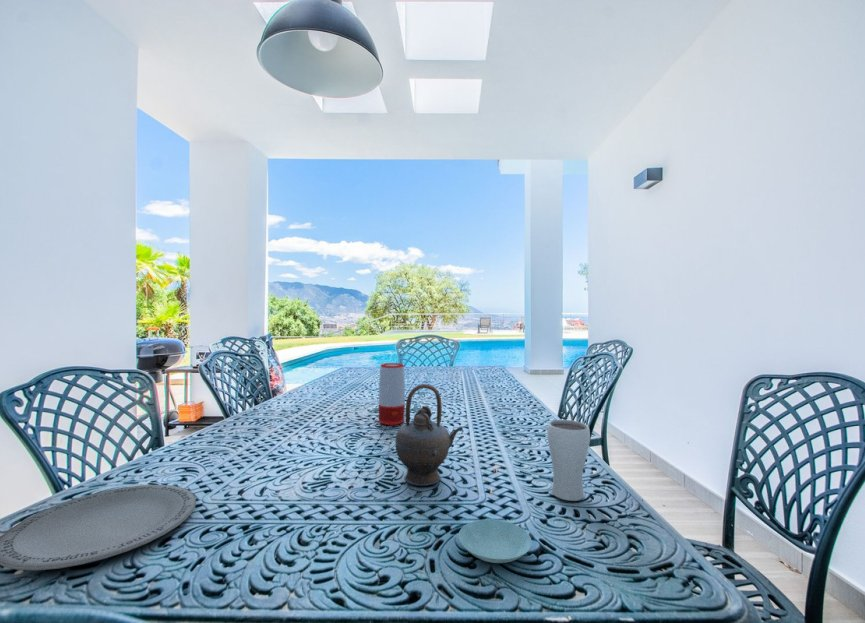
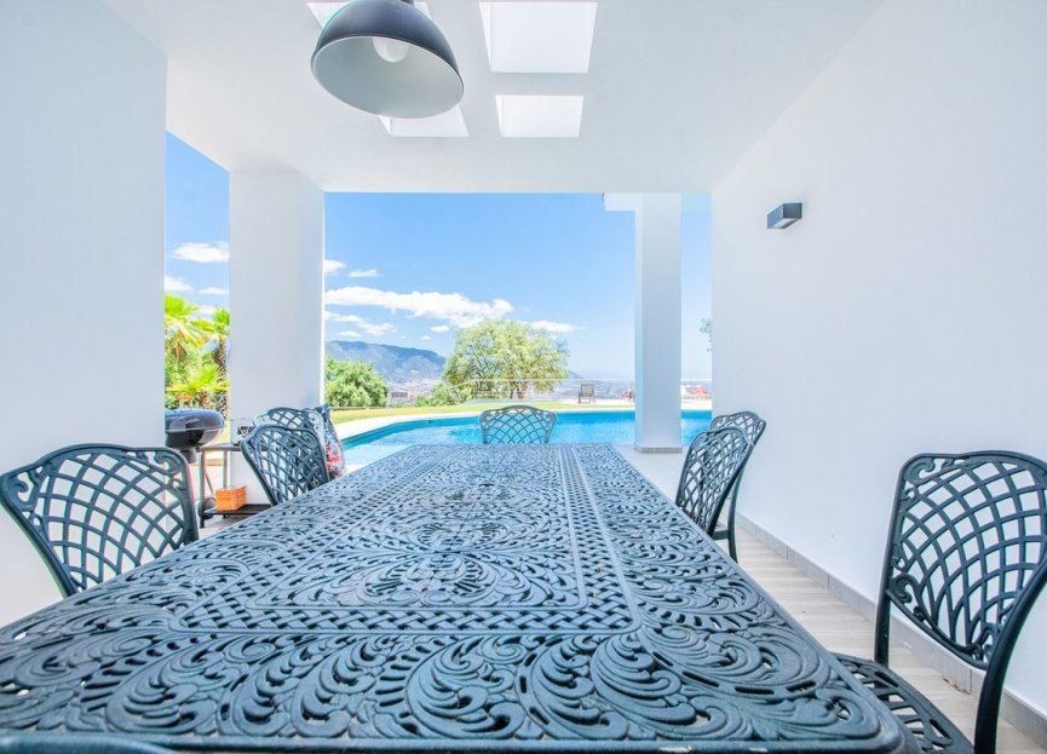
- teapot [394,383,464,487]
- speaker [378,362,406,426]
- plate [0,484,197,571]
- drinking glass [546,419,591,502]
- saucer [458,518,533,564]
